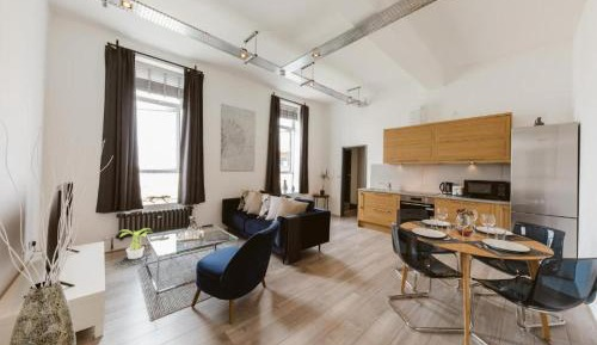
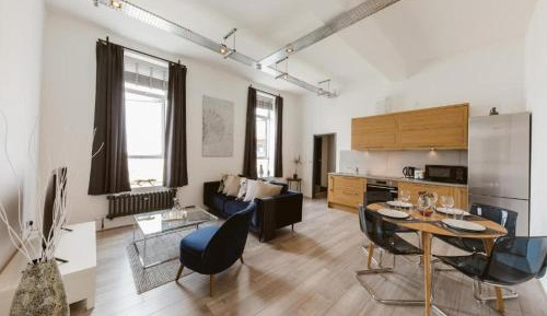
- potted plant [118,227,154,260]
